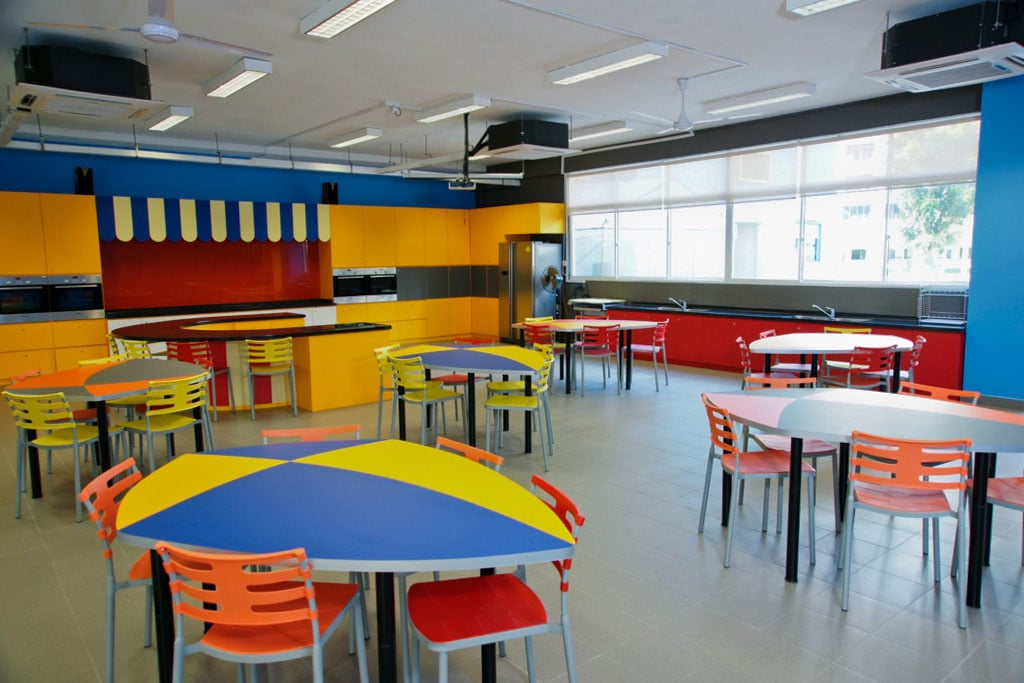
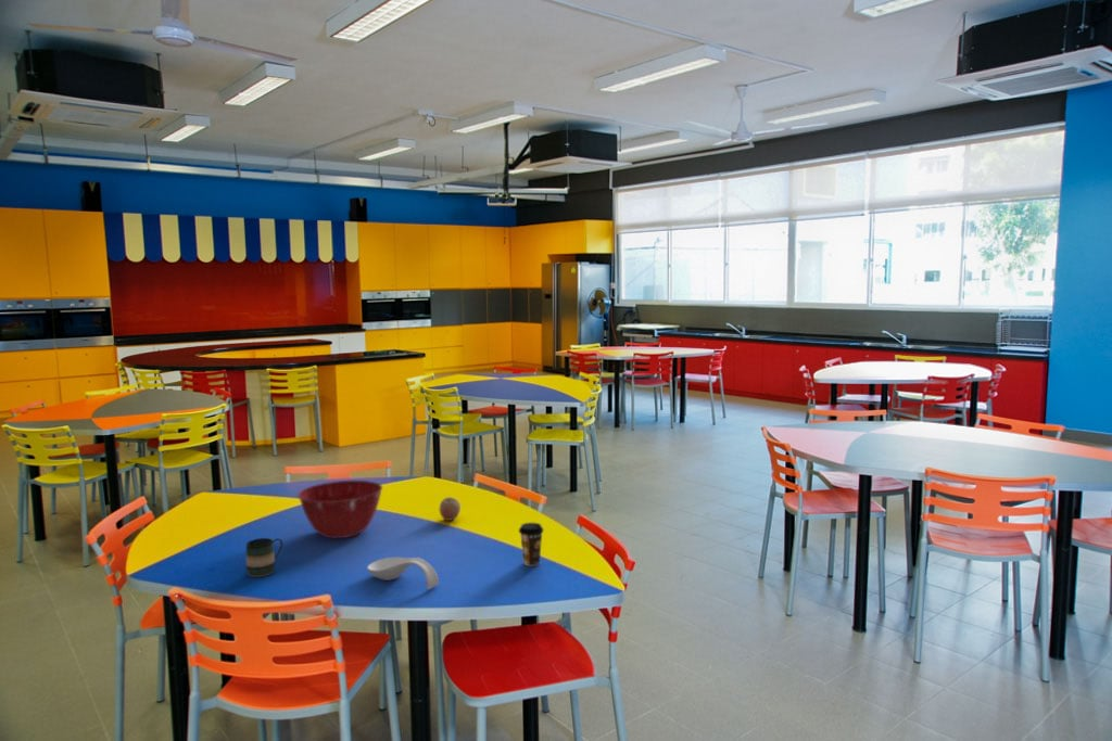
+ mug [244,537,285,578]
+ fruit [439,496,462,522]
+ mixing bowl [296,480,383,539]
+ spoon rest [366,557,440,590]
+ coffee cup [518,522,545,567]
